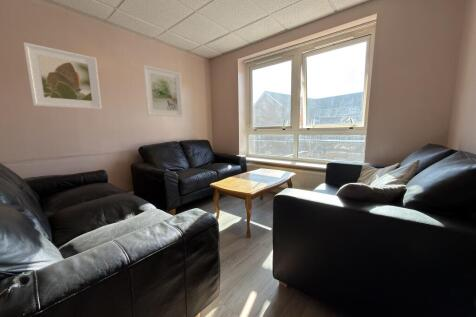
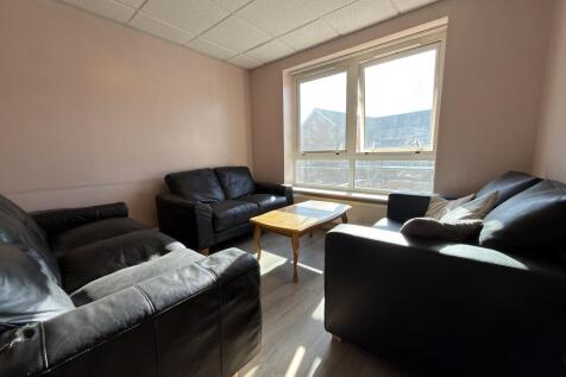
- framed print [142,64,184,118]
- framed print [23,41,103,110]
